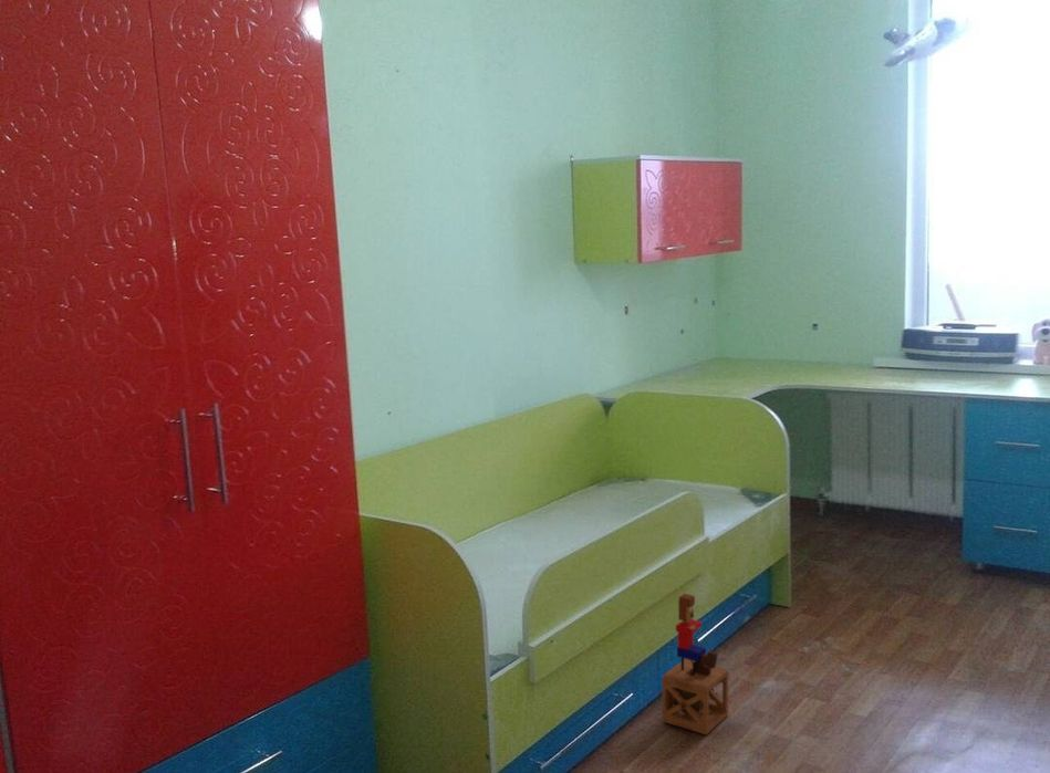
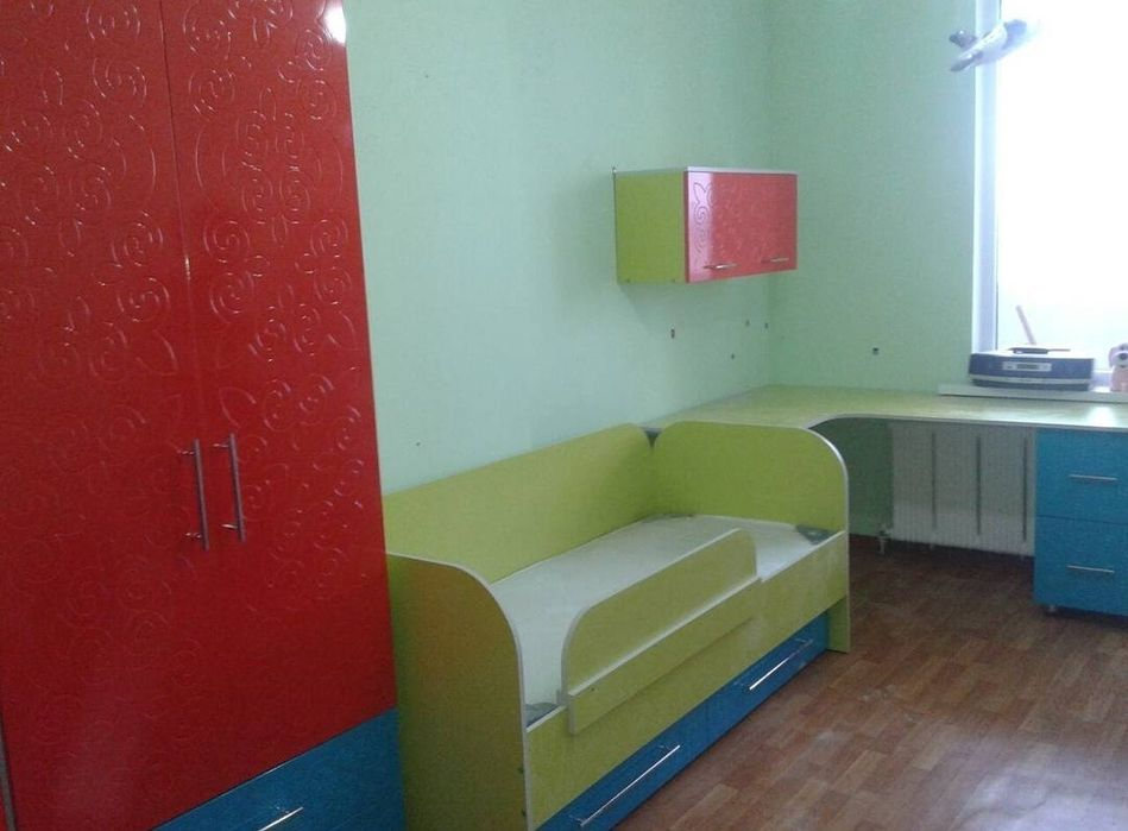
- toy box [662,593,729,737]
